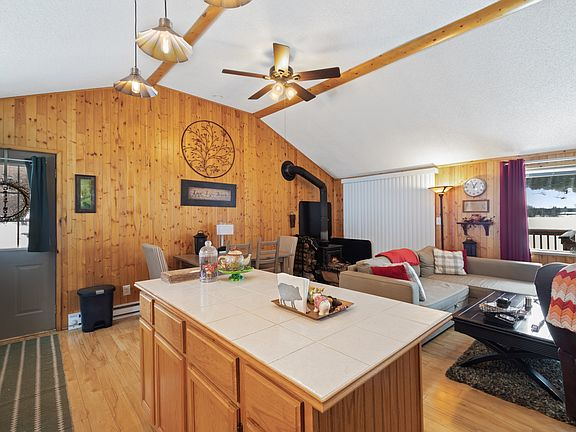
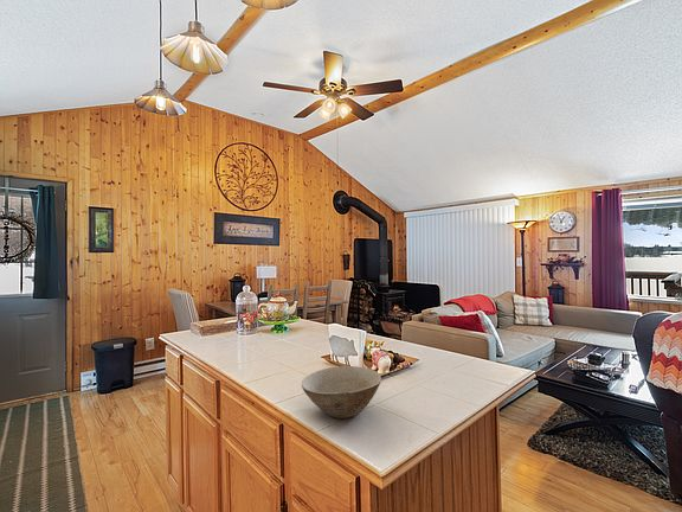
+ bowl [301,365,382,420]
